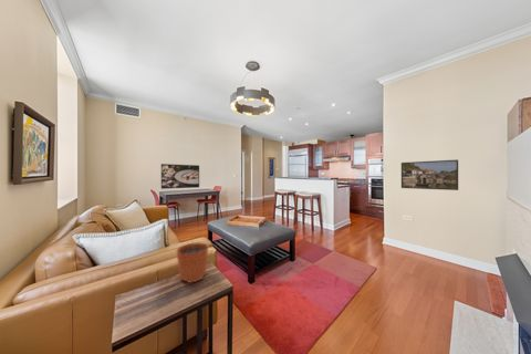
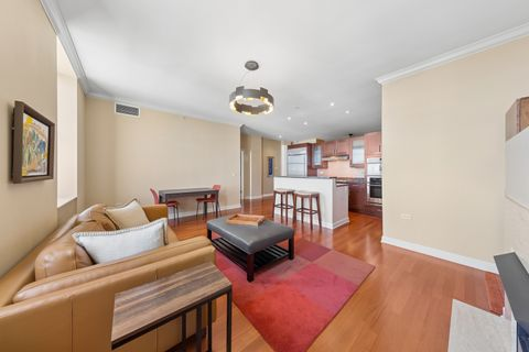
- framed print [160,163,200,190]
- plant pot [176,232,210,284]
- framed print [400,158,459,191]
